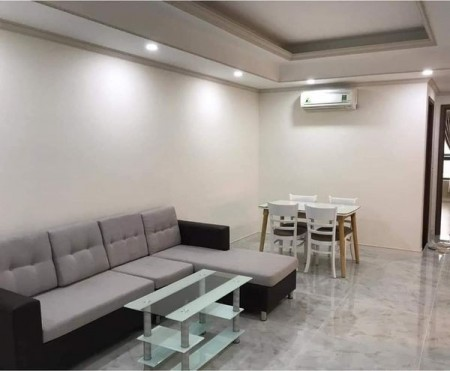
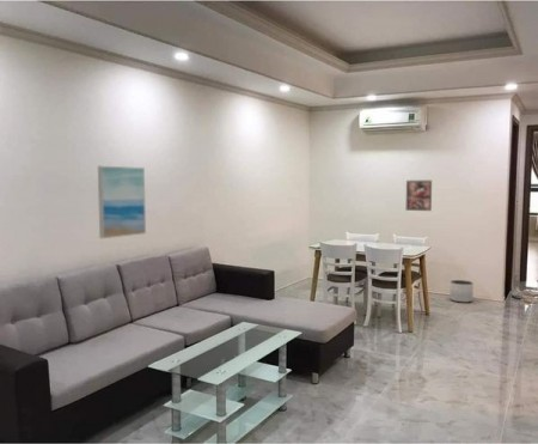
+ wall art [97,165,147,239]
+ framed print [405,180,433,212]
+ planter [448,279,475,304]
